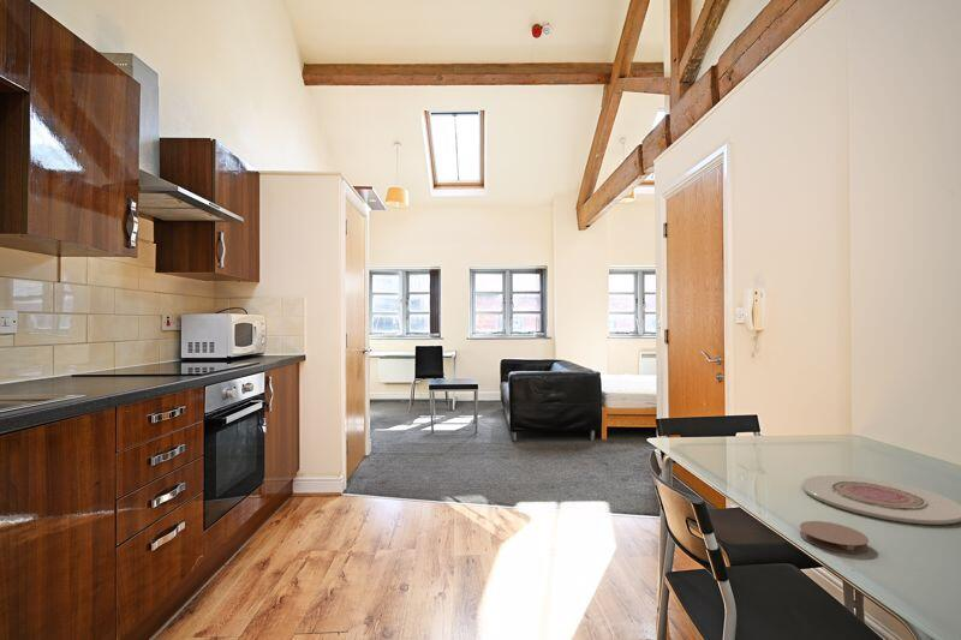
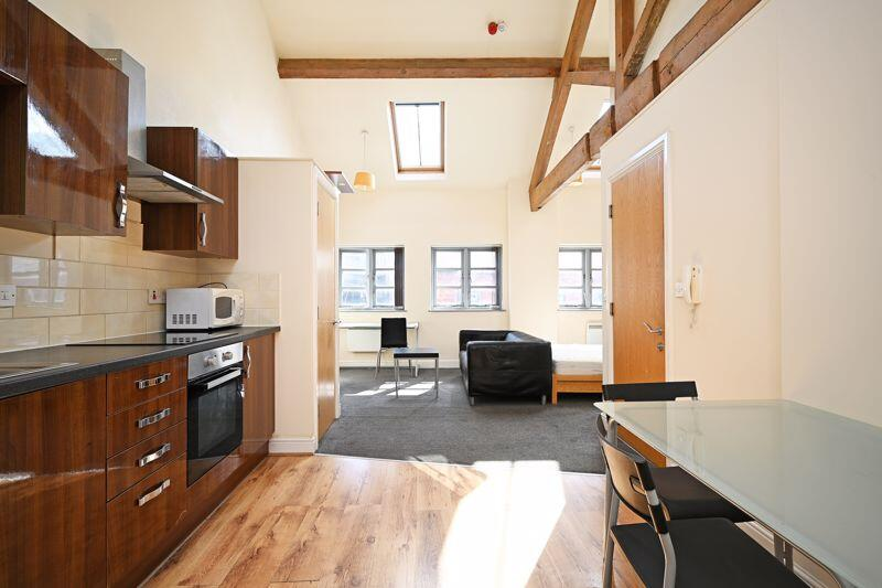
- coaster [799,520,870,555]
- plate [801,474,961,526]
